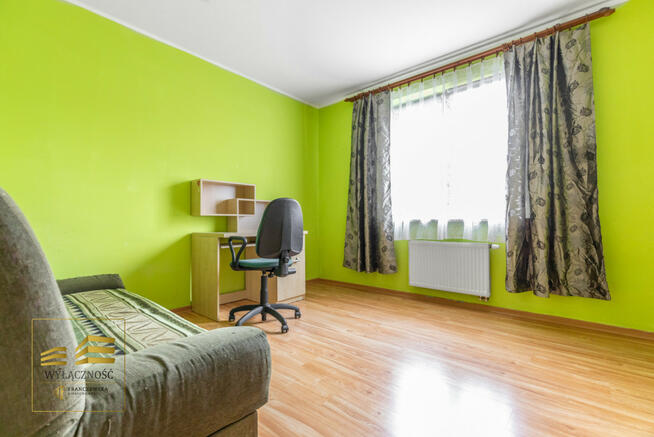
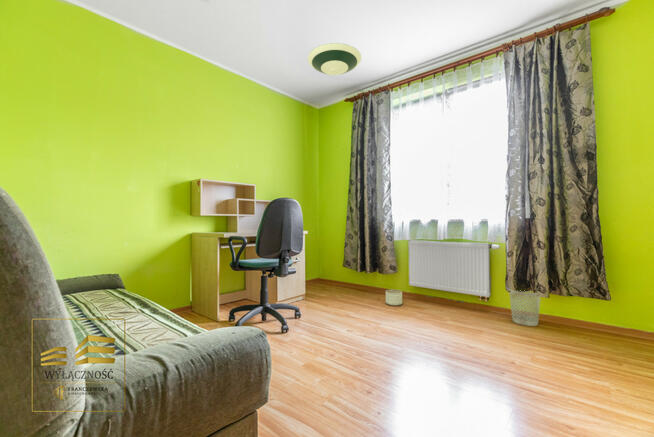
+ planter [385,289,403,307]
+ wastebasket [509,288,541,327]
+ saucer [307,42,362,76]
